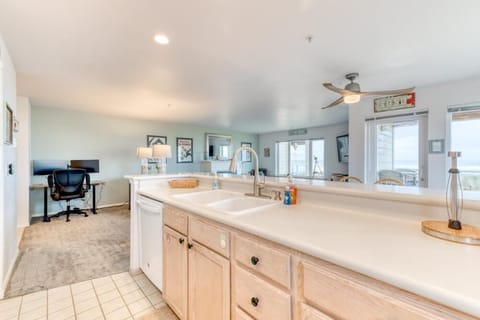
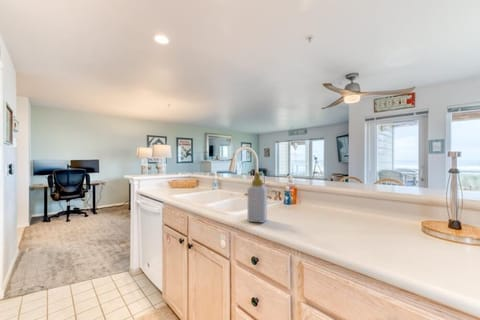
+ soap bottle [247,171,268,224]
